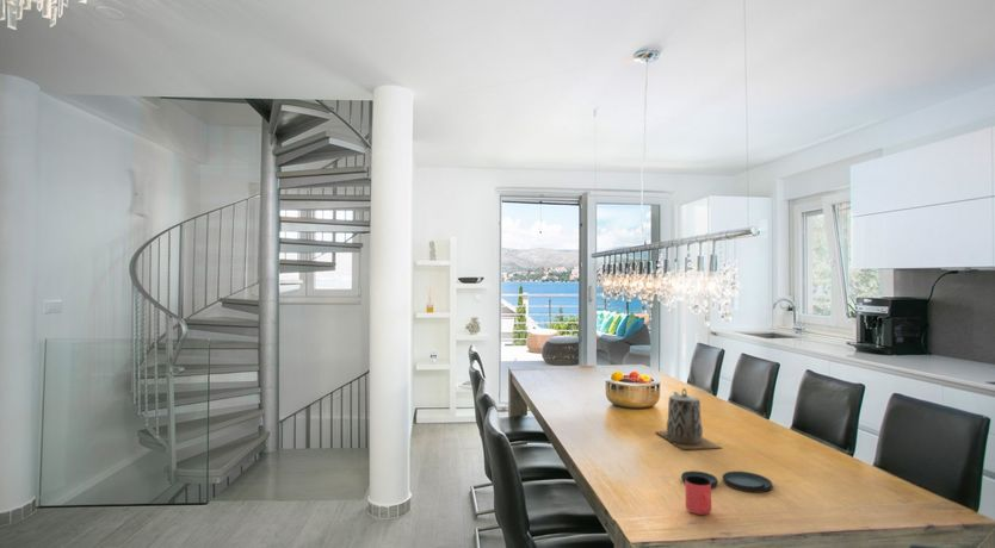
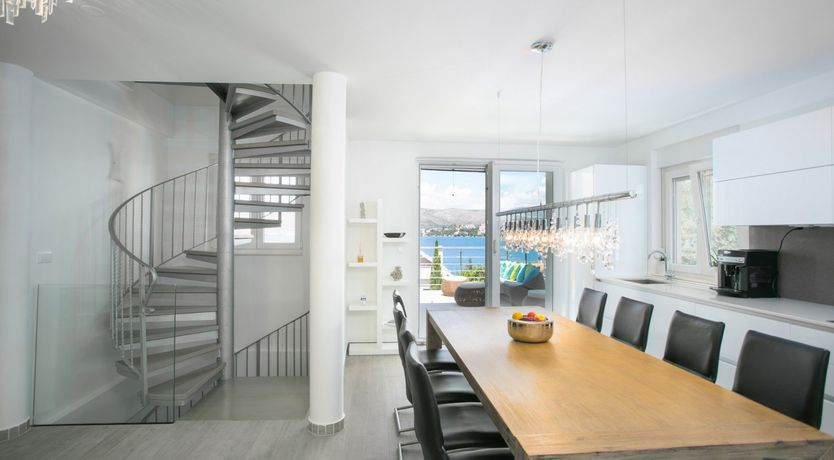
- teapot [654,387,723,450]
- cup [684,477,712,516]
- plate [680,469,774,493]
